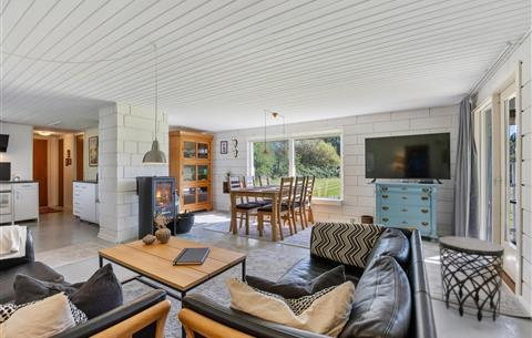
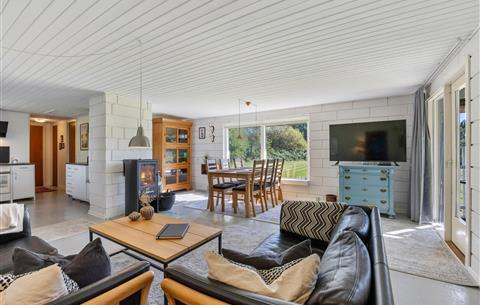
- side table [438,235,505,322]
